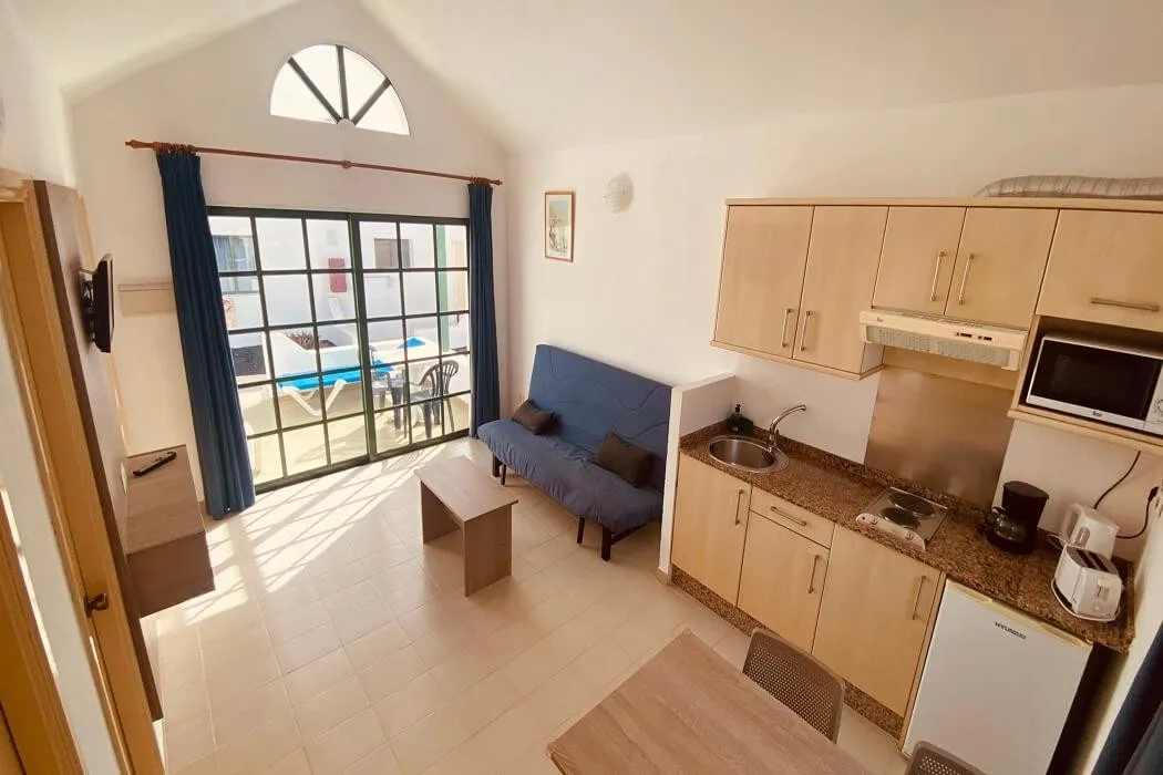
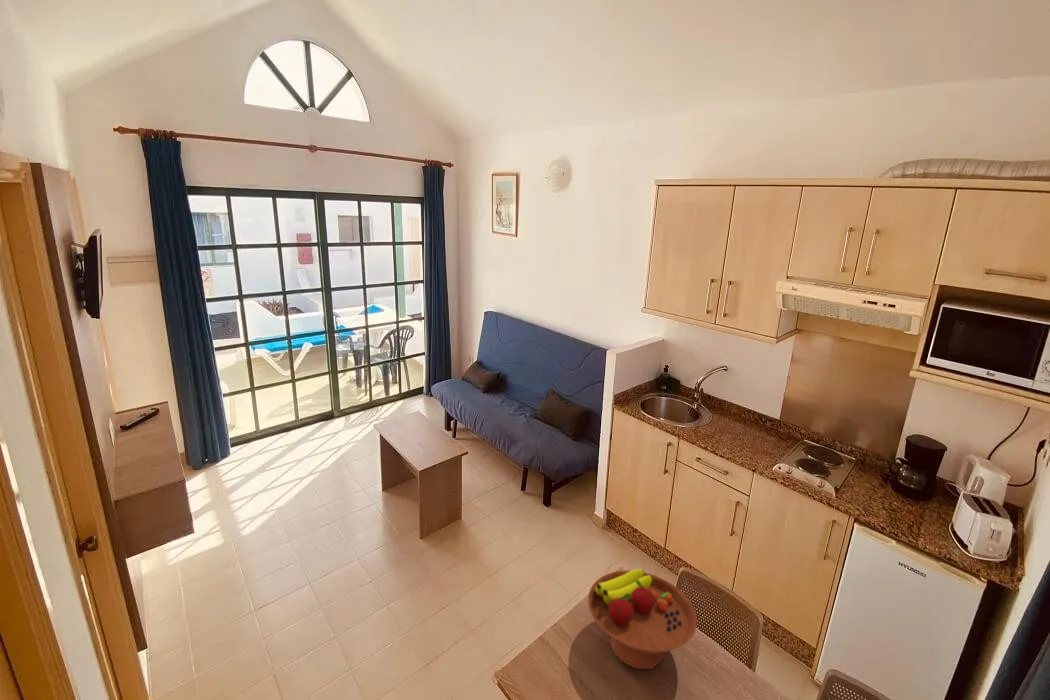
+ fruit bowl [587,568,698,670]
